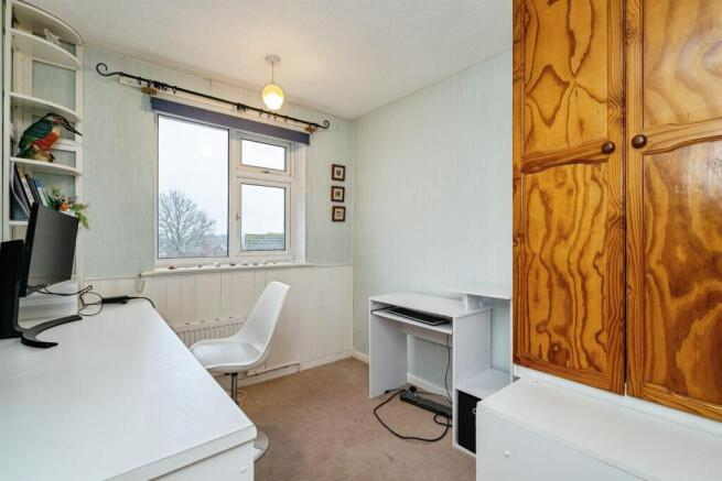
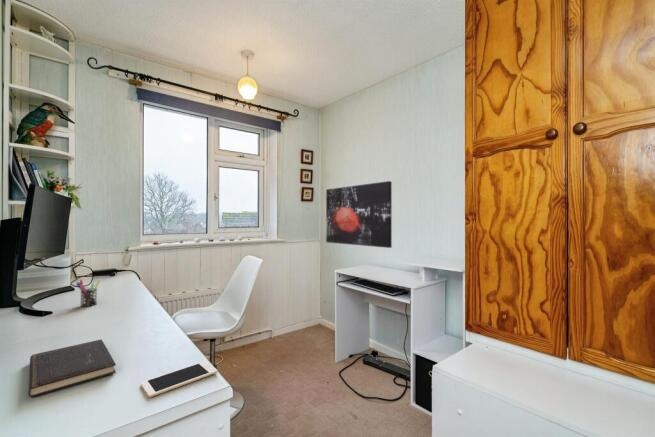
+ hardcover book [28,338,117,398]
+ cell phone [140,360,218,398]
+ pen holder [75,279,101,308]
+ wall art [325,180,393,249]
